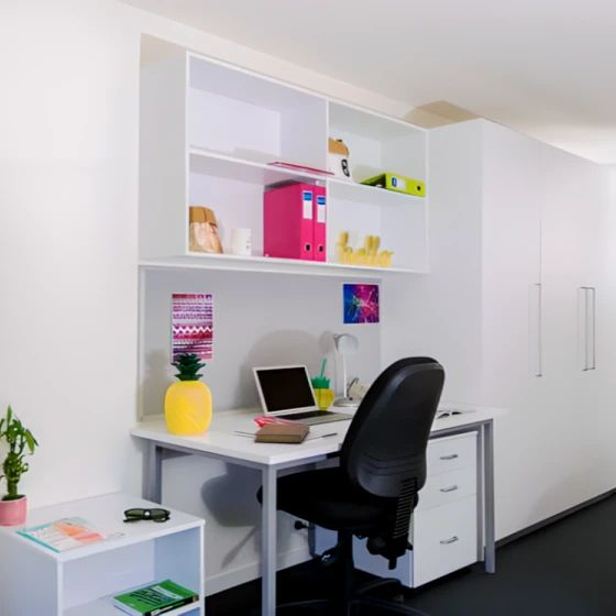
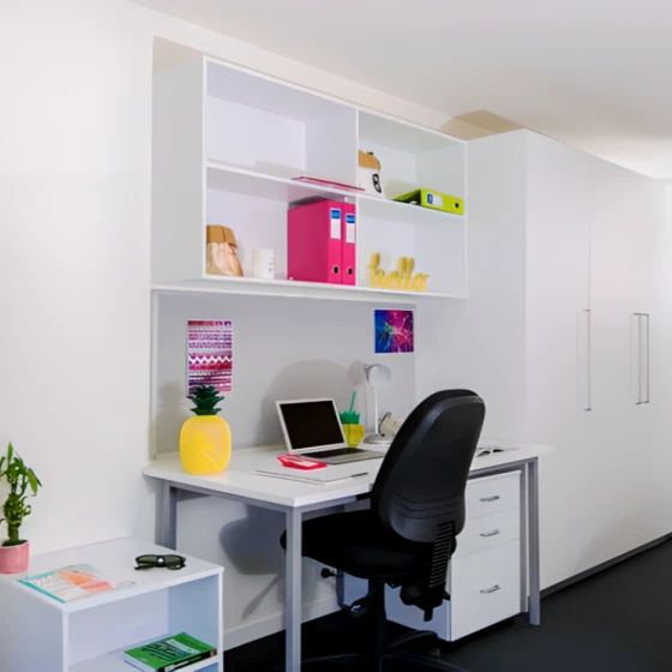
- notebook [253,422,311,443]
